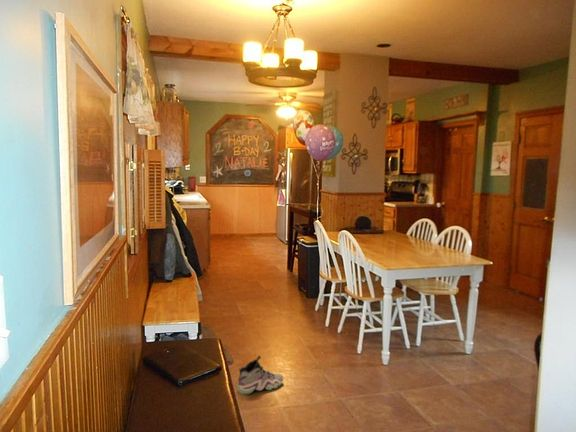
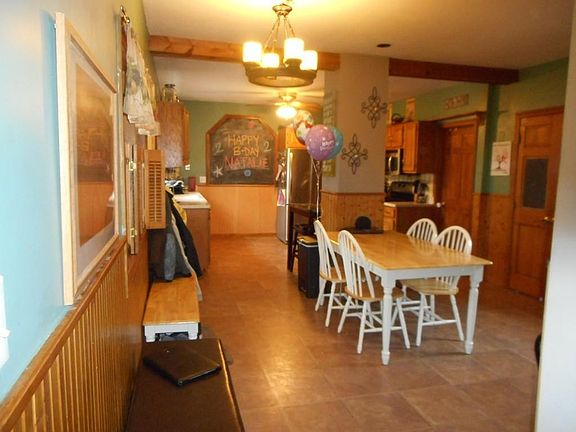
- sneaker [236,354,285,395]
